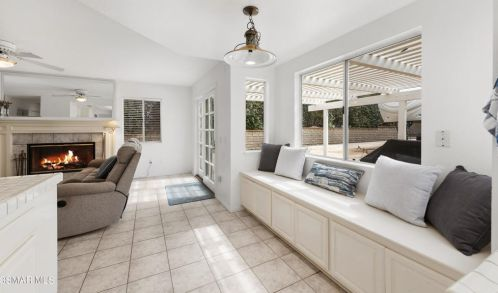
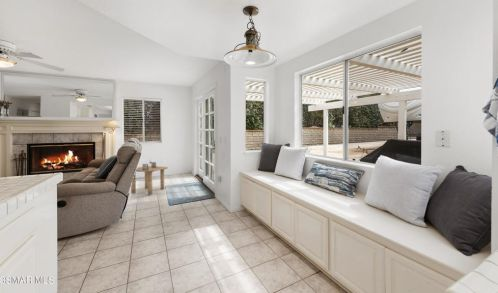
+ side table [130,161,169,196]
